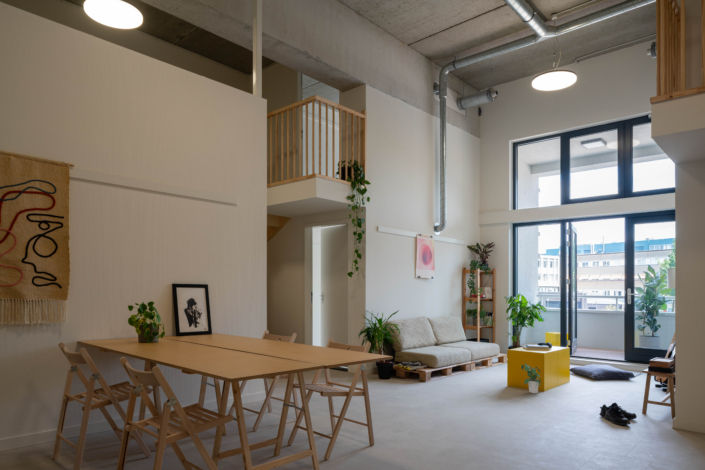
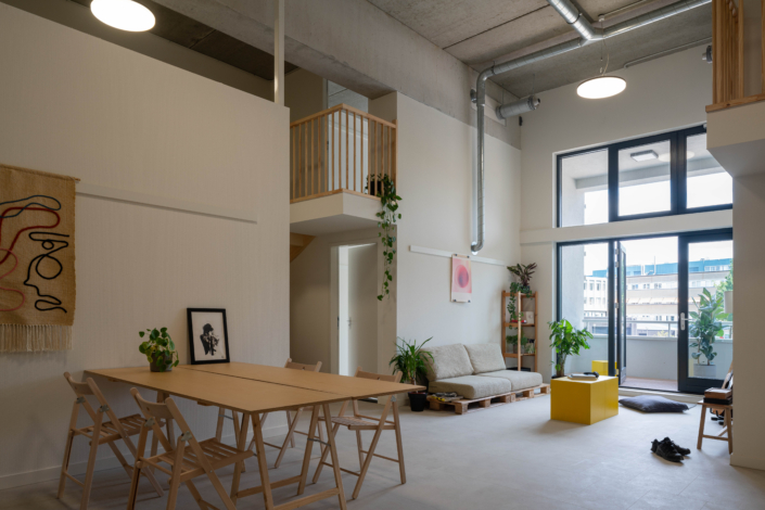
- potted plant [520,363,542,394]
